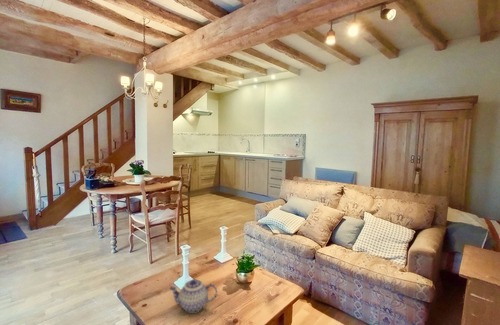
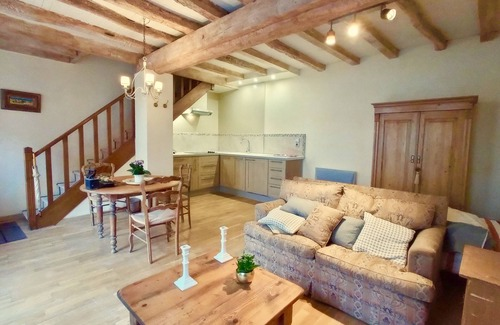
- teapot [168,278,218,314]
